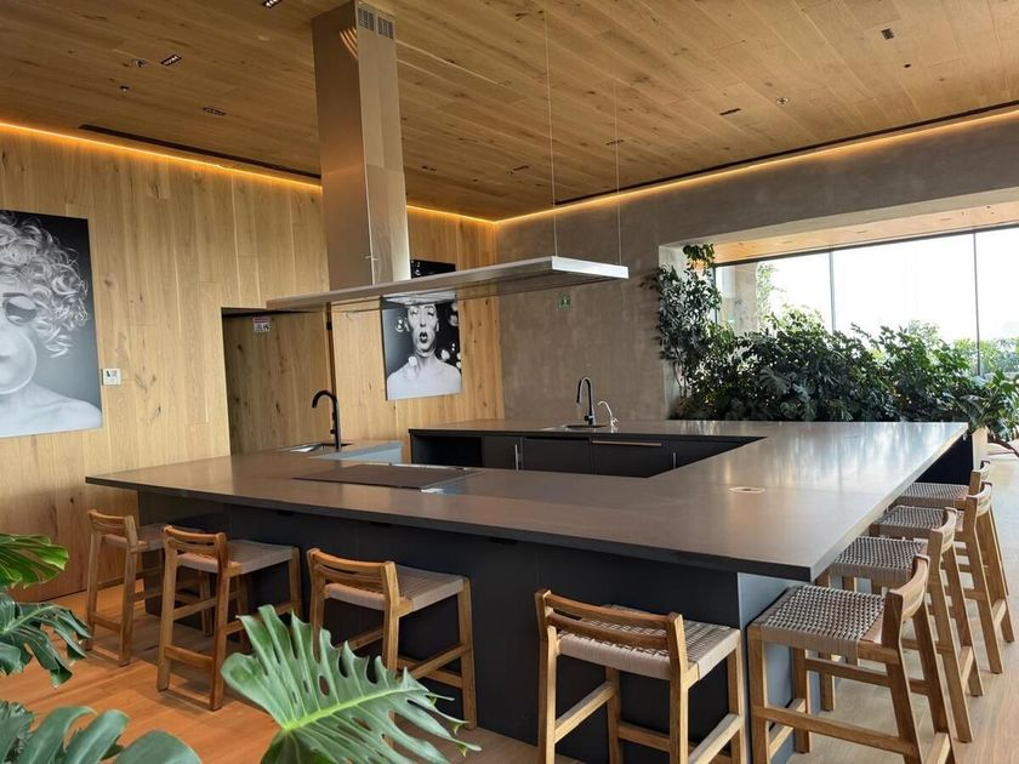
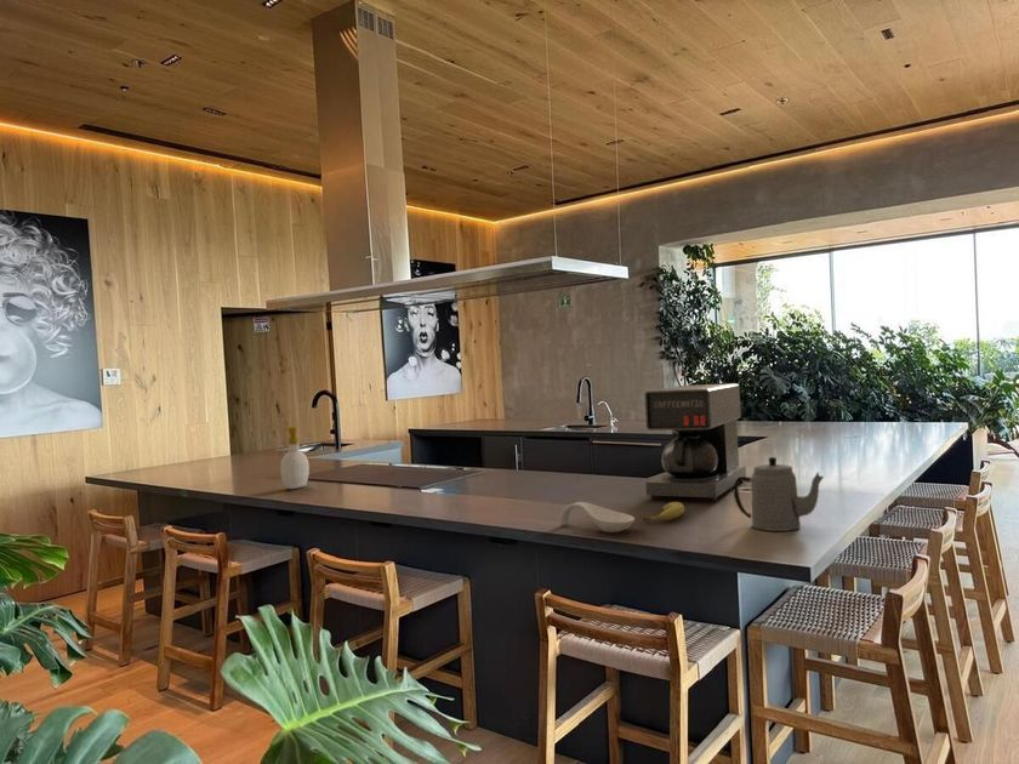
+ coffee maker [644,382,747,502]
+ soap bottle [279,426,311,490]
+ spoon rest [558,501,636,534]
+ teapot [733,456,825,532]
+ fruit [642,501,685,524]
